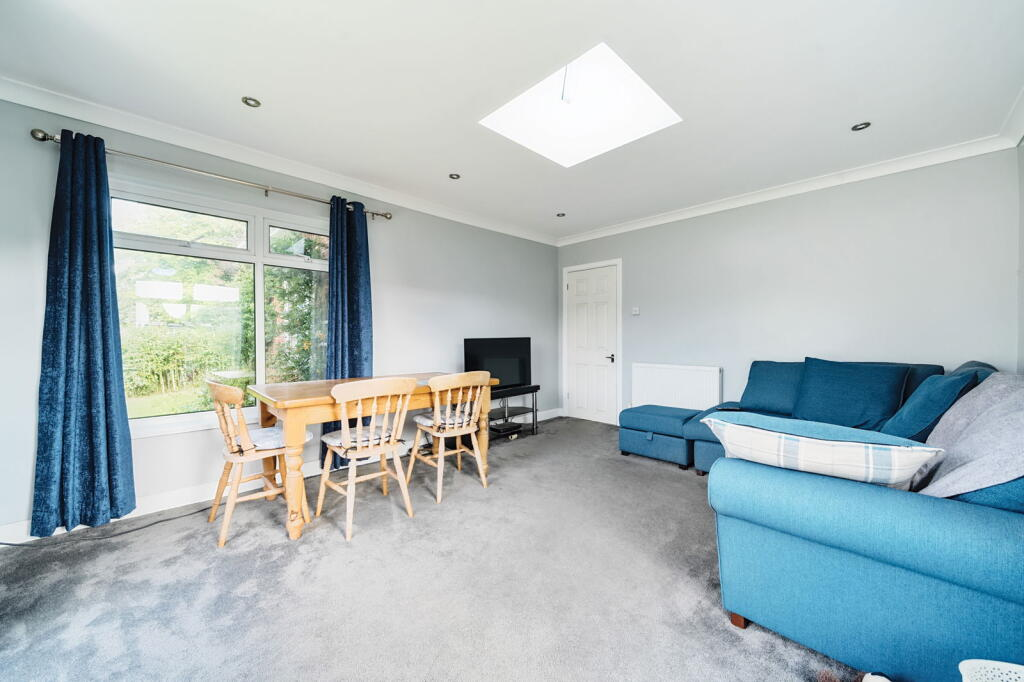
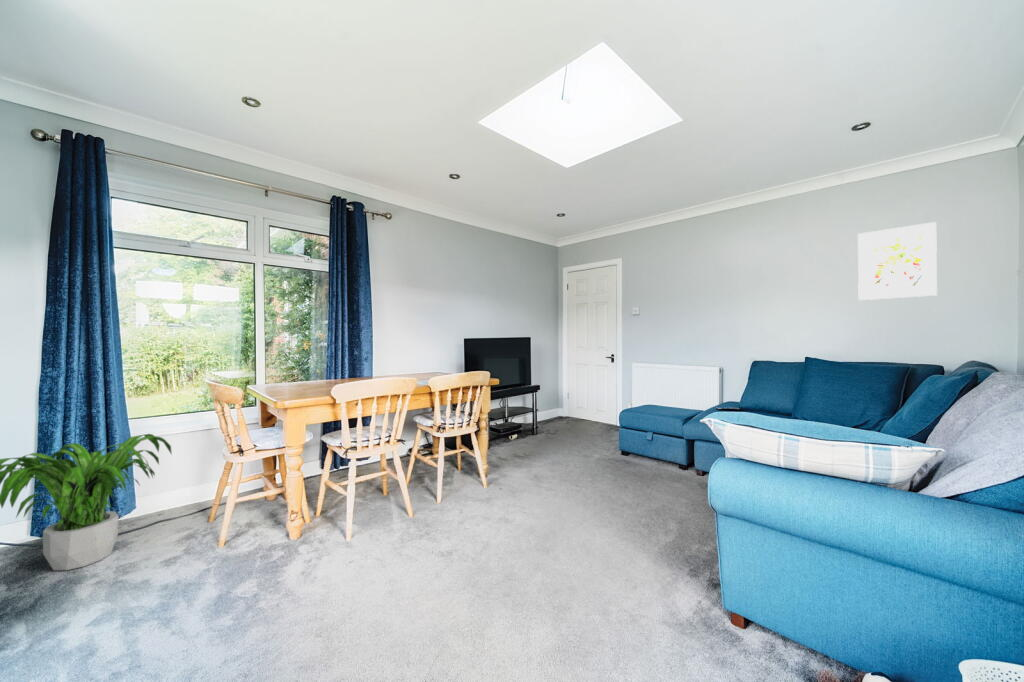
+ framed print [857,221,938,301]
+ potted plant [0,433,173,571]
